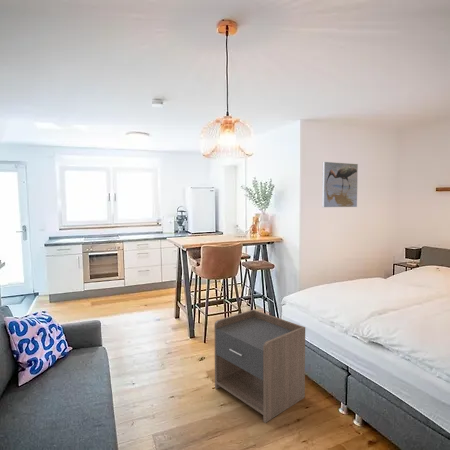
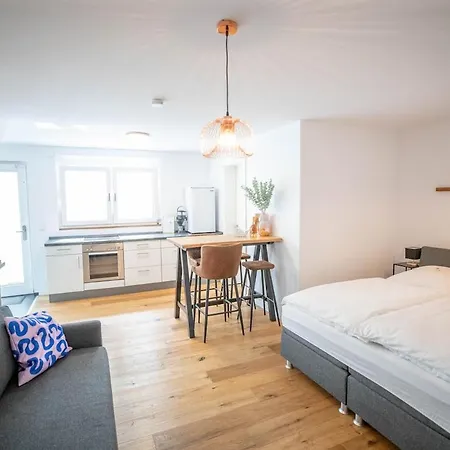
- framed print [321,161,359,208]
- nightstand [213,309,306,424]
